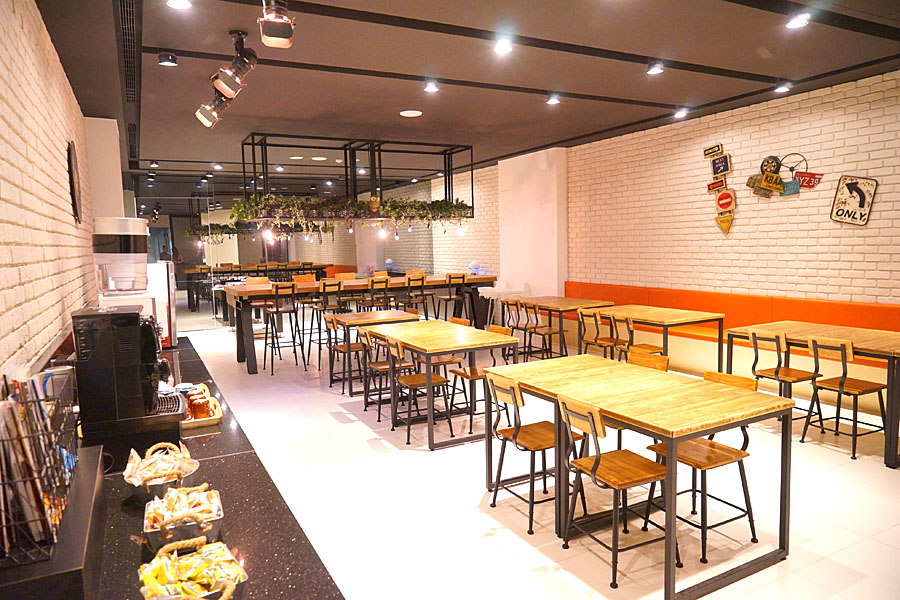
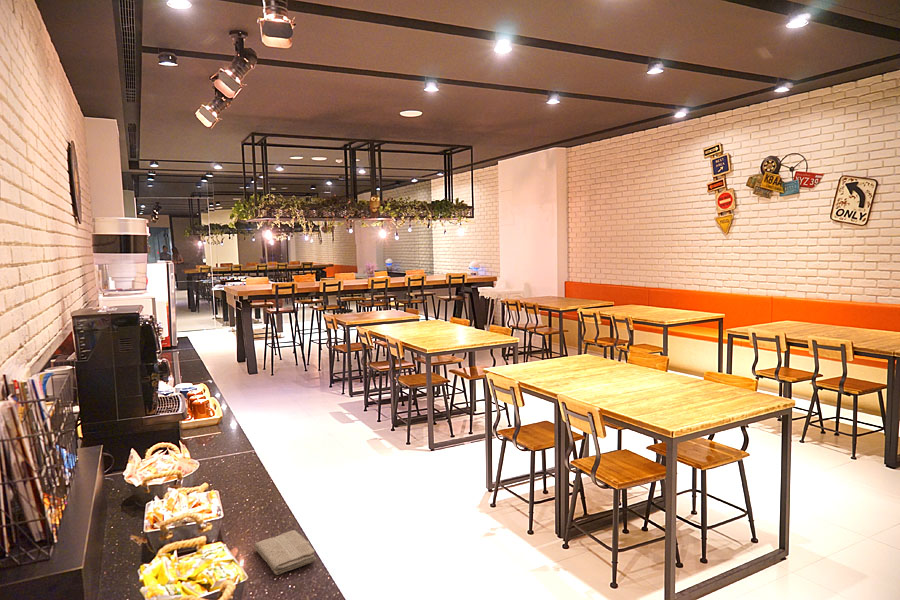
+ washcloth [253,529,317,576]
